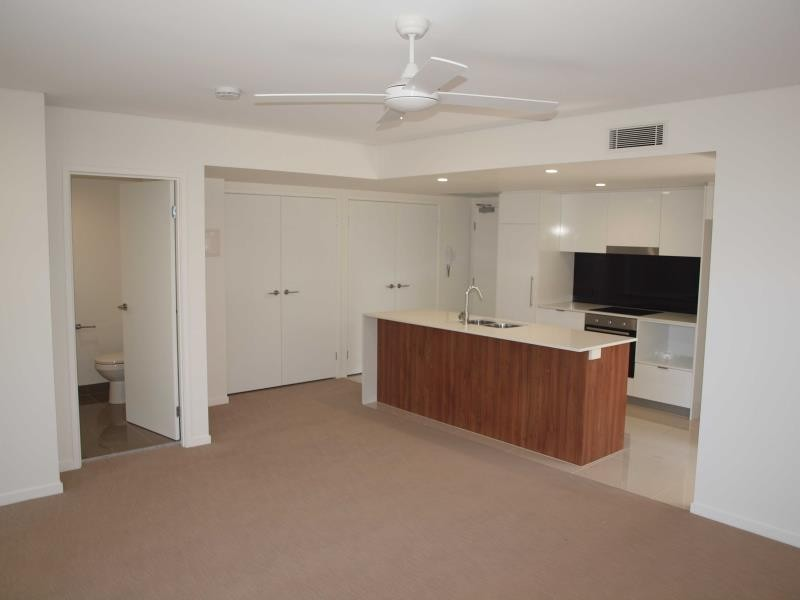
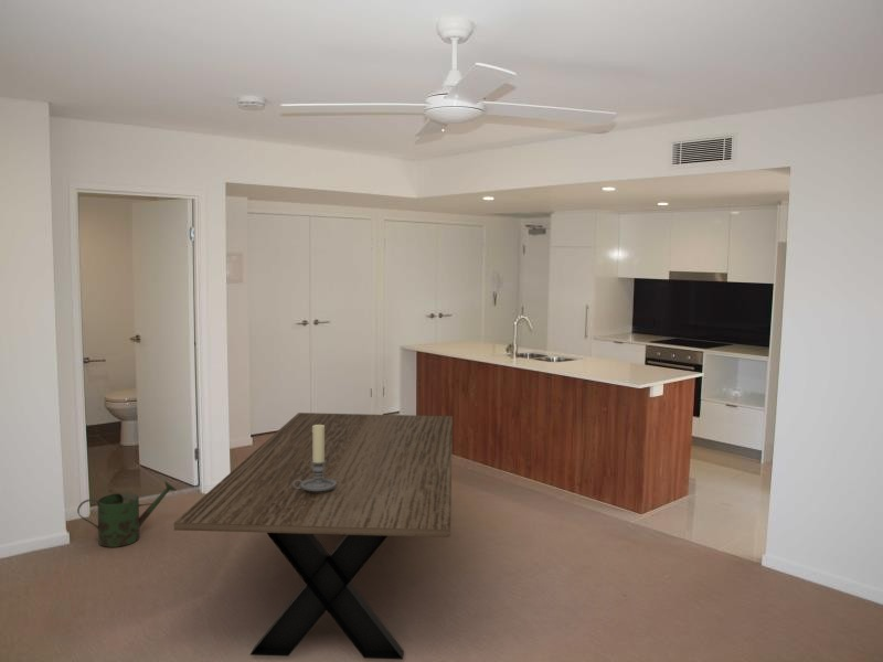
+ candle holder [294,425,337,492]
+ watering can [76,480,178,548]
+ dining table [173,412,454,661]
